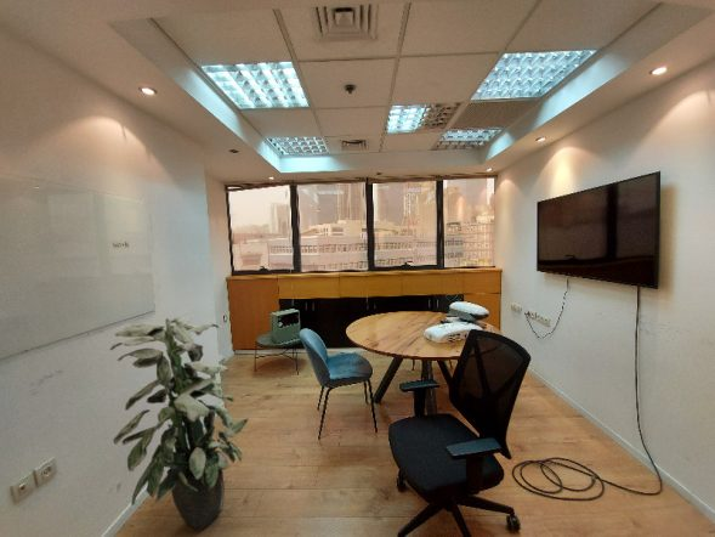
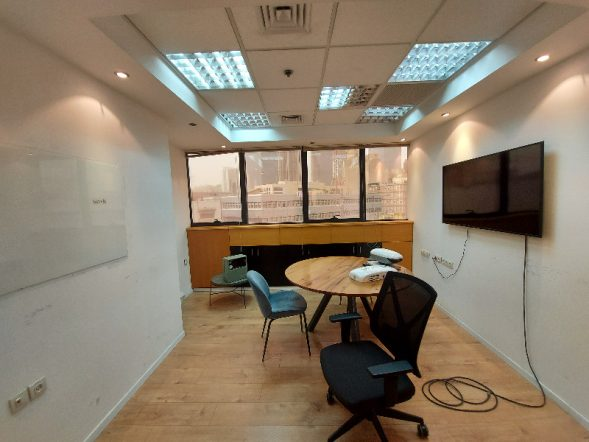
- indoor plant [109,316,250,532]
